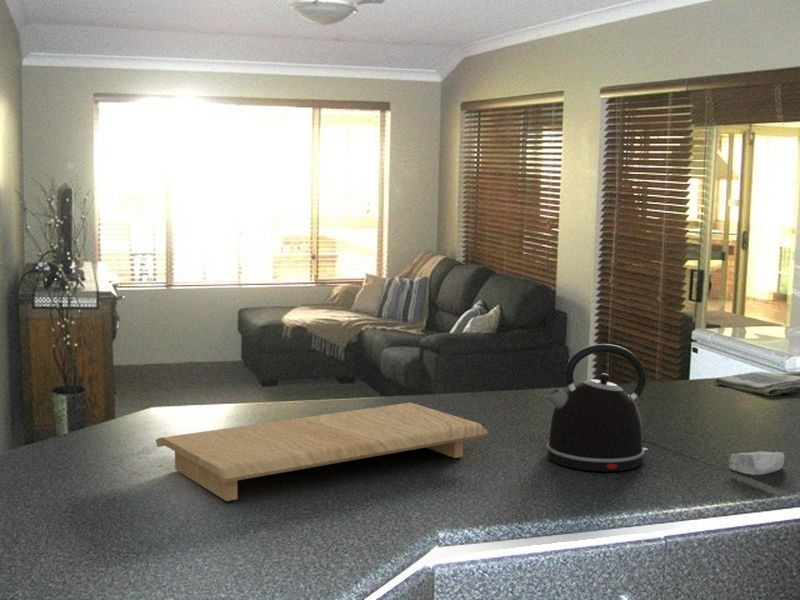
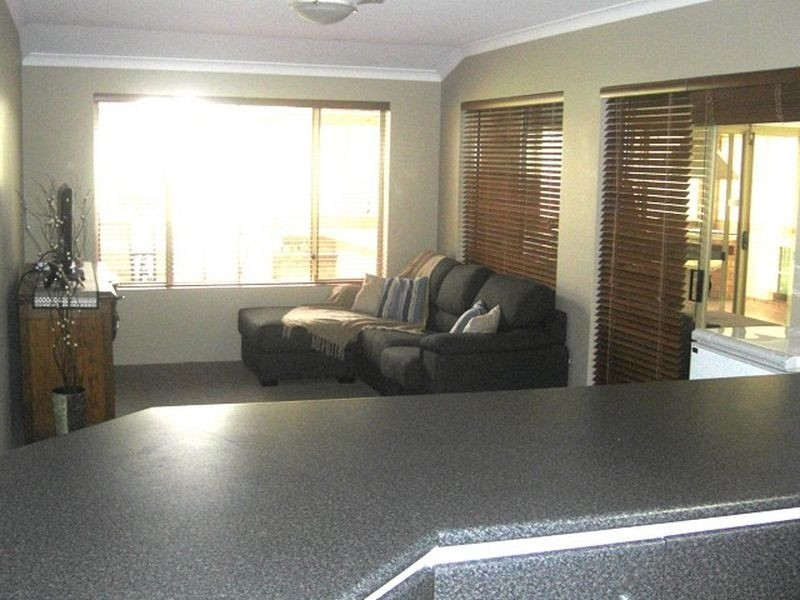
- cutting board [155,402,490,502]
- soap bar [728,450,785,476]
- dish towel [714,370,800,397]
- kettle [543,343,649,472]
